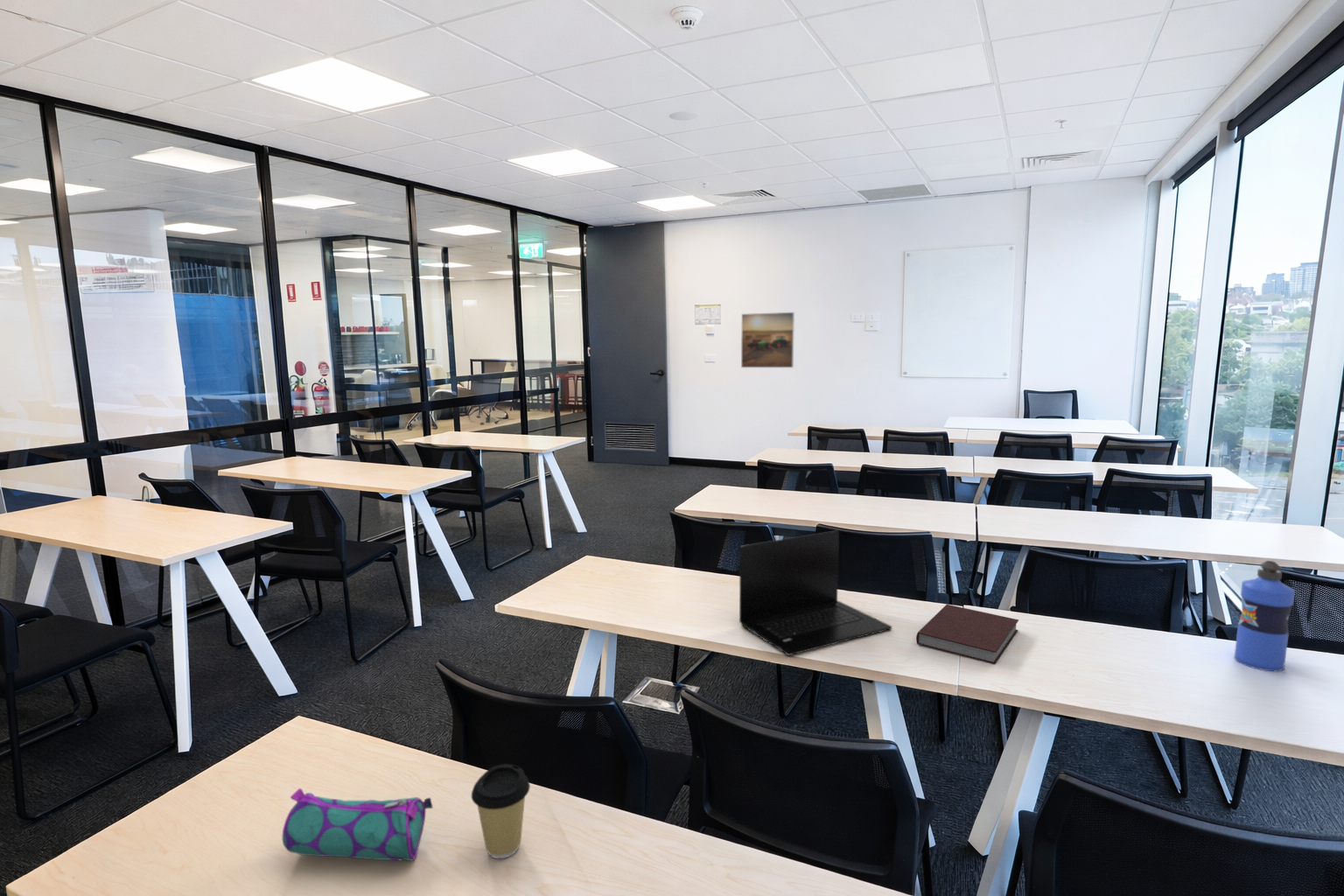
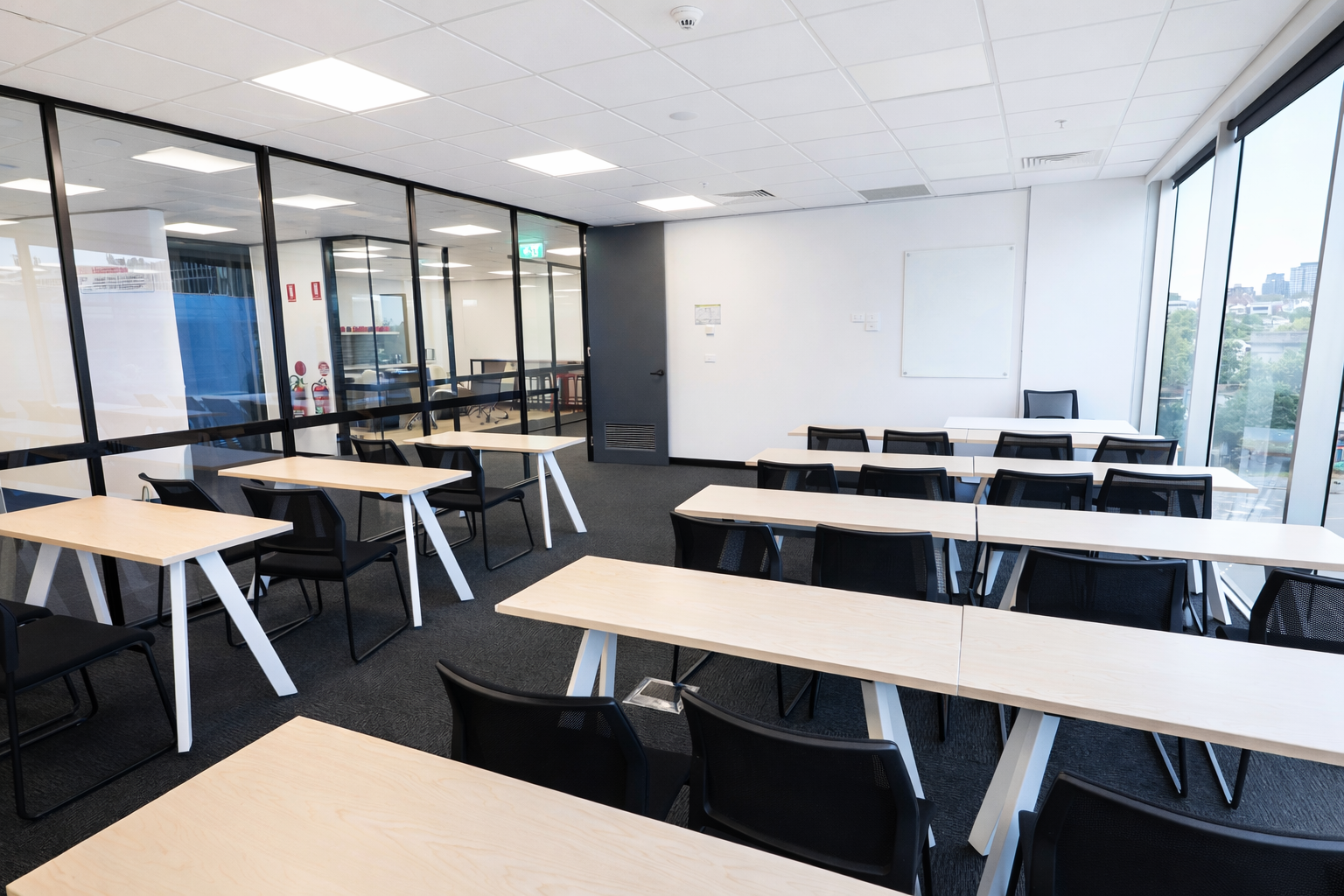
- laptop [739,529,893,656]
- notebook [915,604,1019,665]
- coffee cup [471,763,531,859]
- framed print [740,311,795,368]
- water bottle [1234,560,1296,672]
- pencil case [282,788,434,862]
